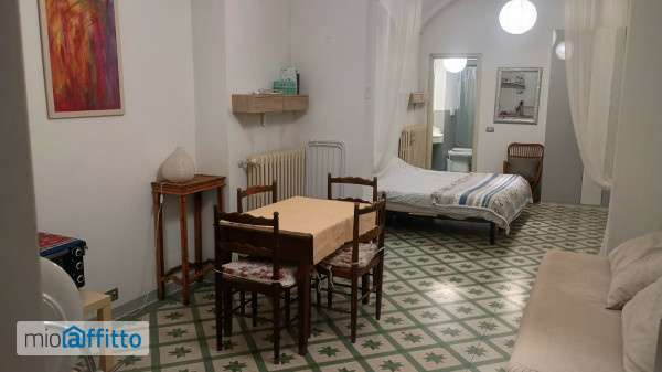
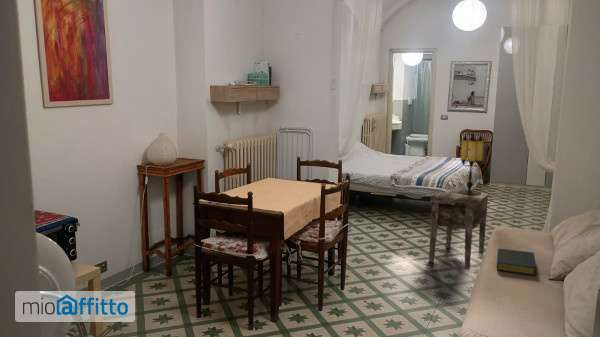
+ table lamp [457,131,485,196]
+ side table [428,188,490,271]
+ hardback book [496,248,537,277]
